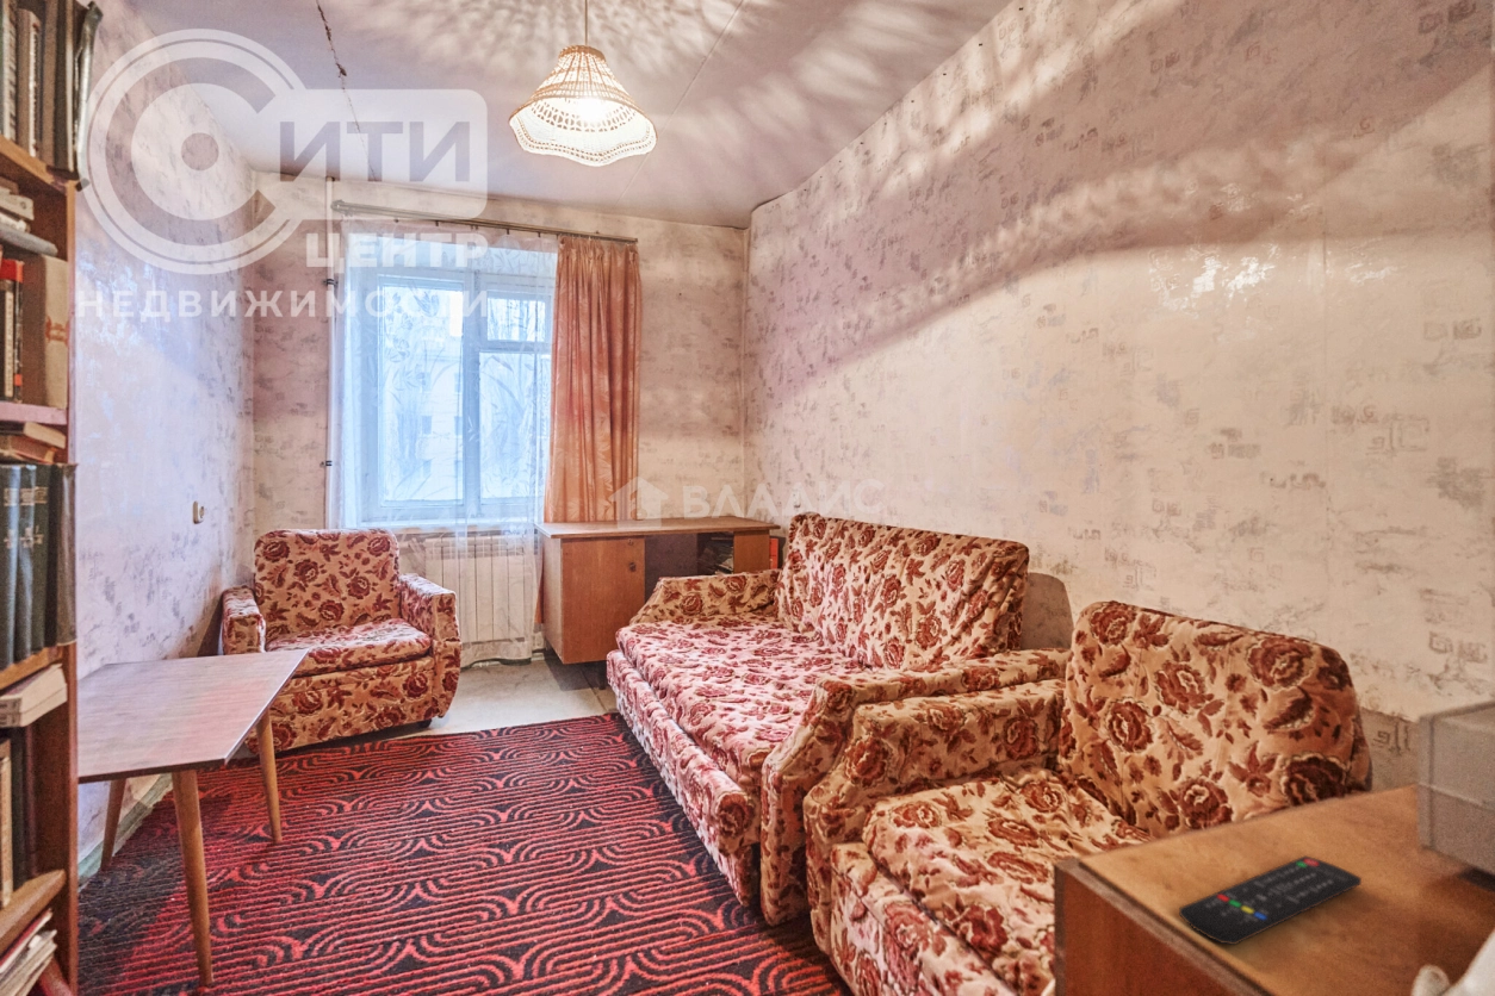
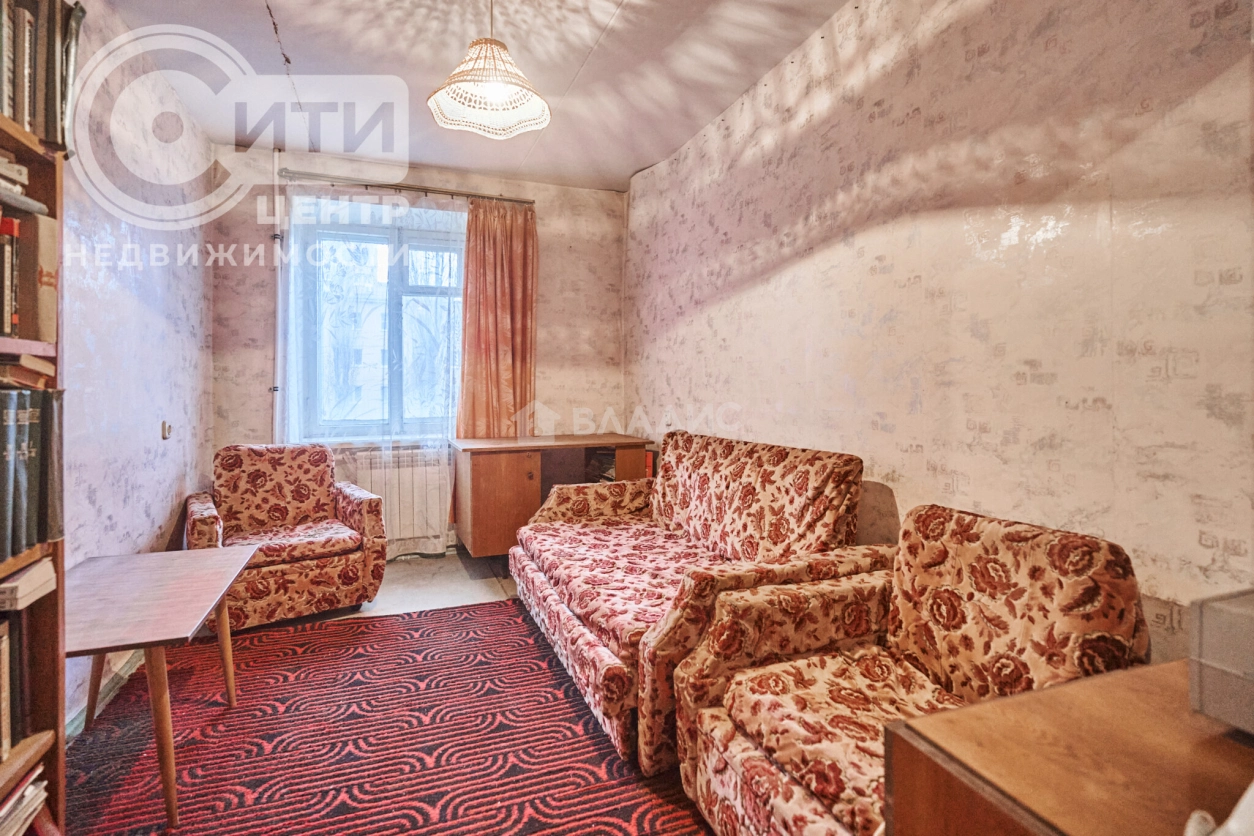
- remote control [1178,854,1363,946]
